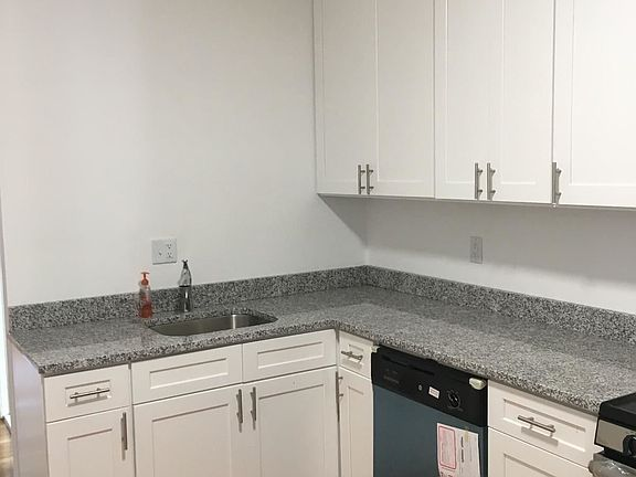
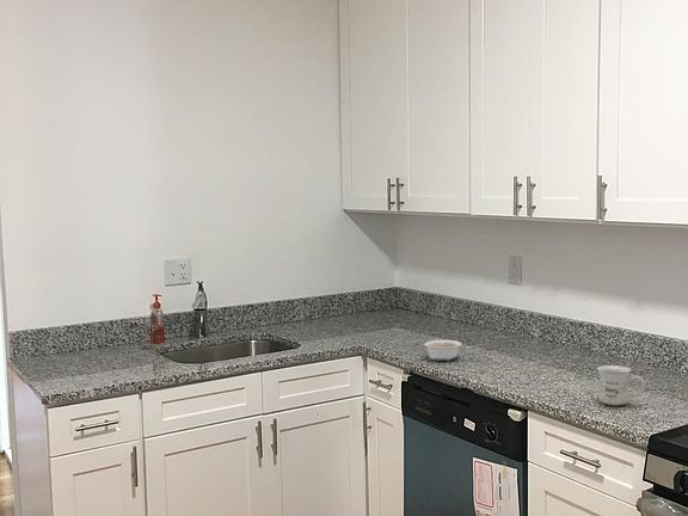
+ legume [420,339,462,362]
+ mug [596,364,646,406]
